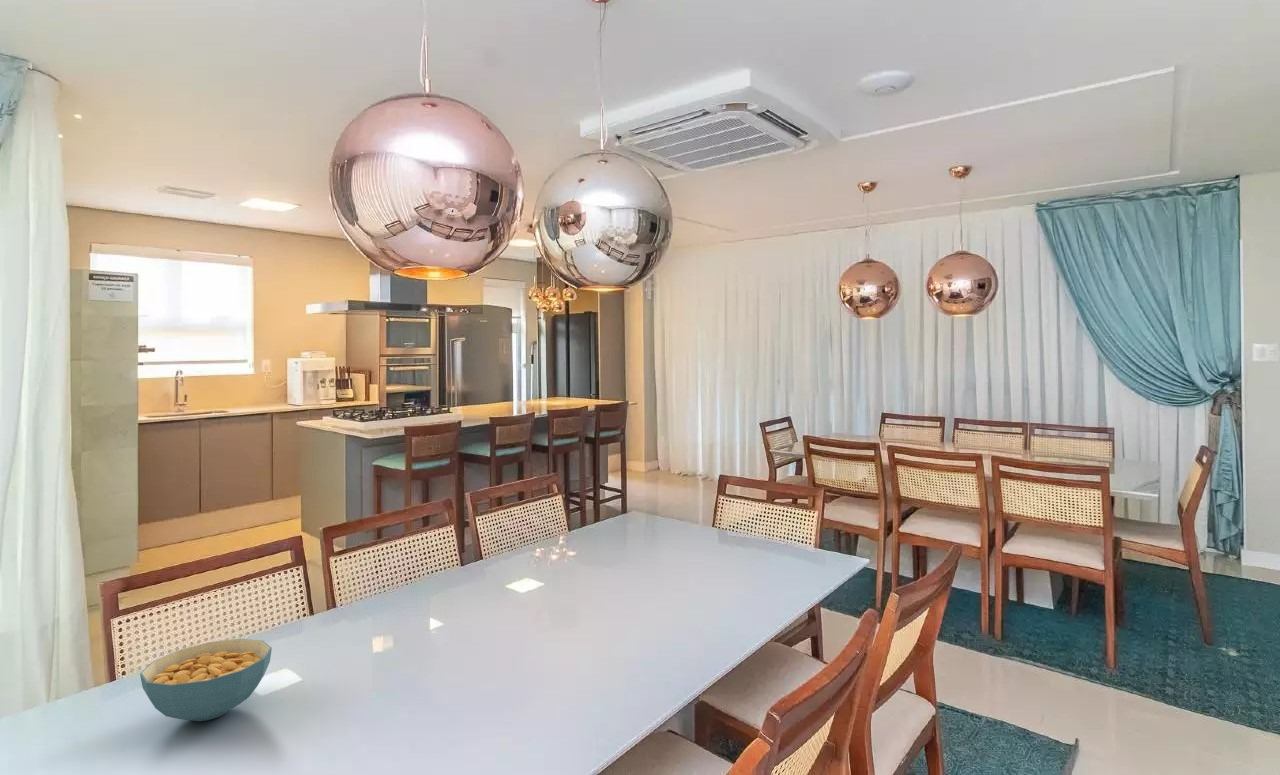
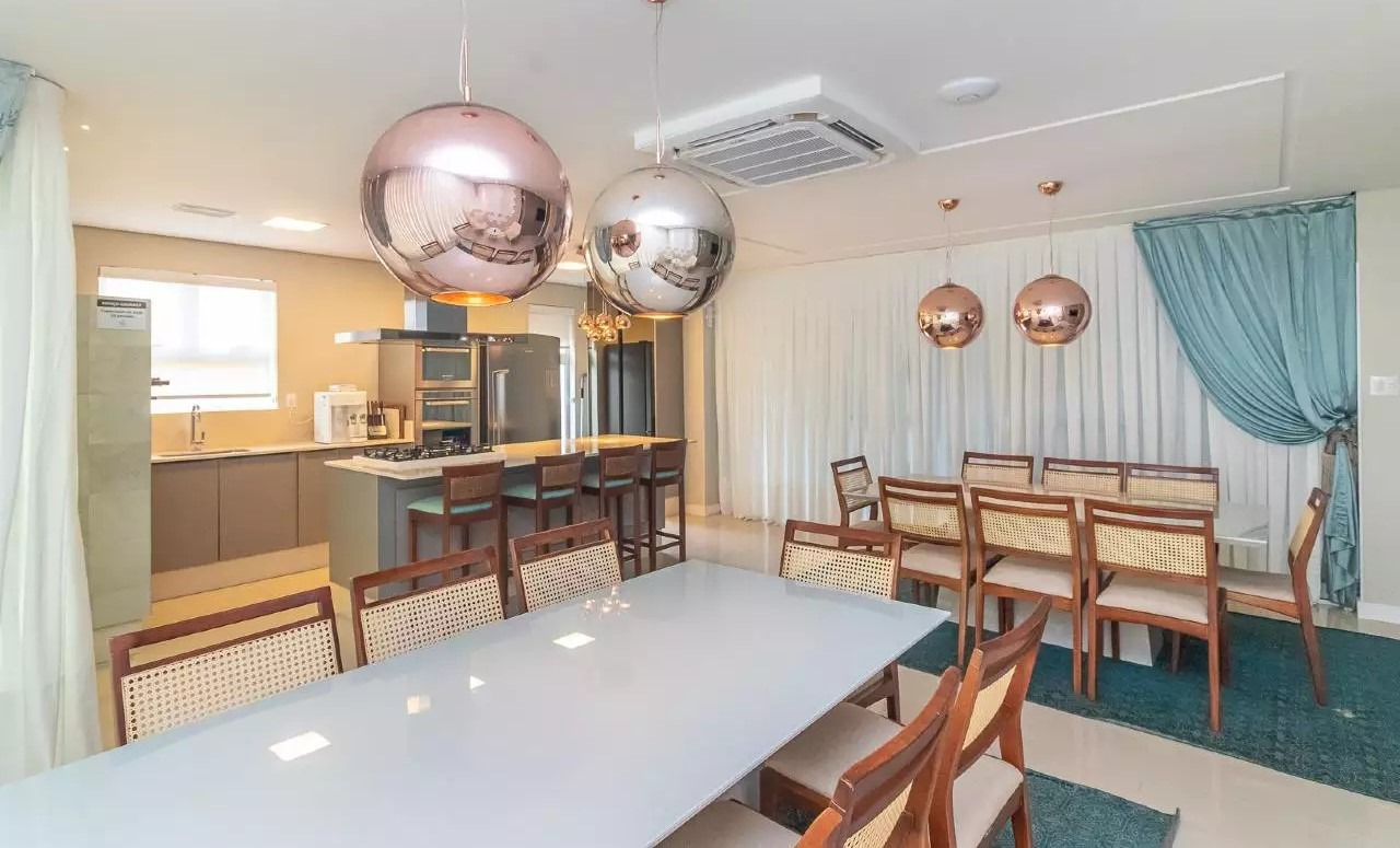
- cereal bowl [139,638,273,722]
